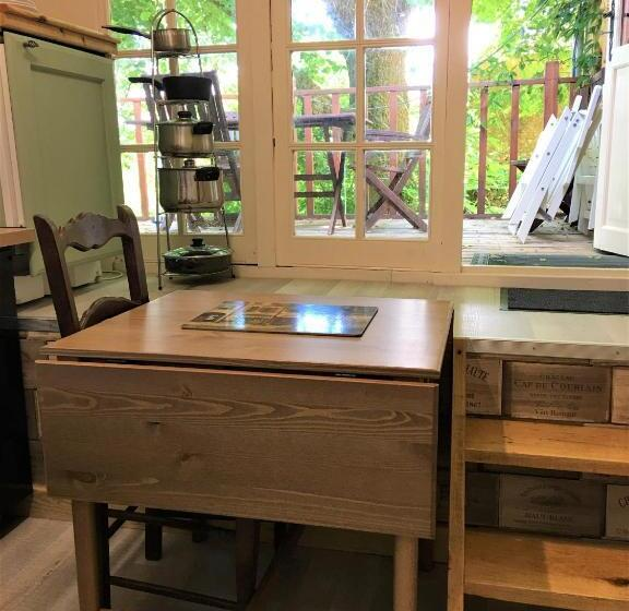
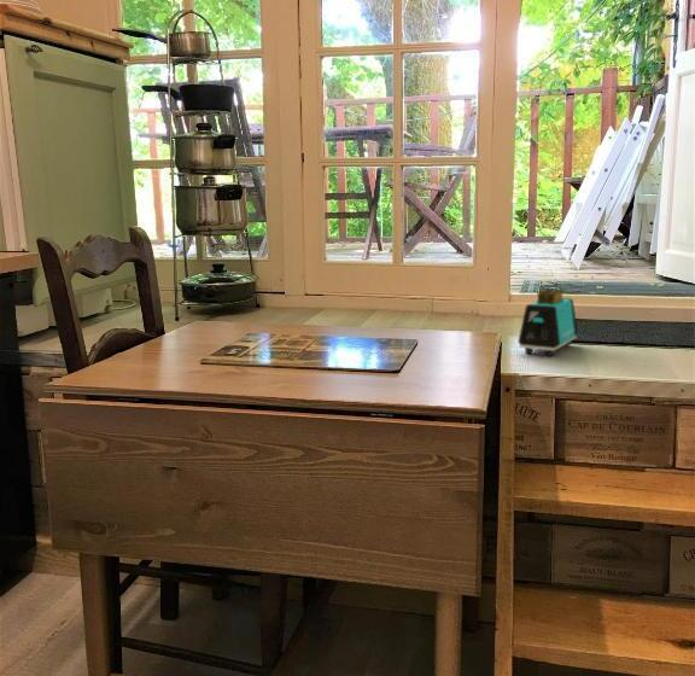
+ toaster [518,289,579,357]
